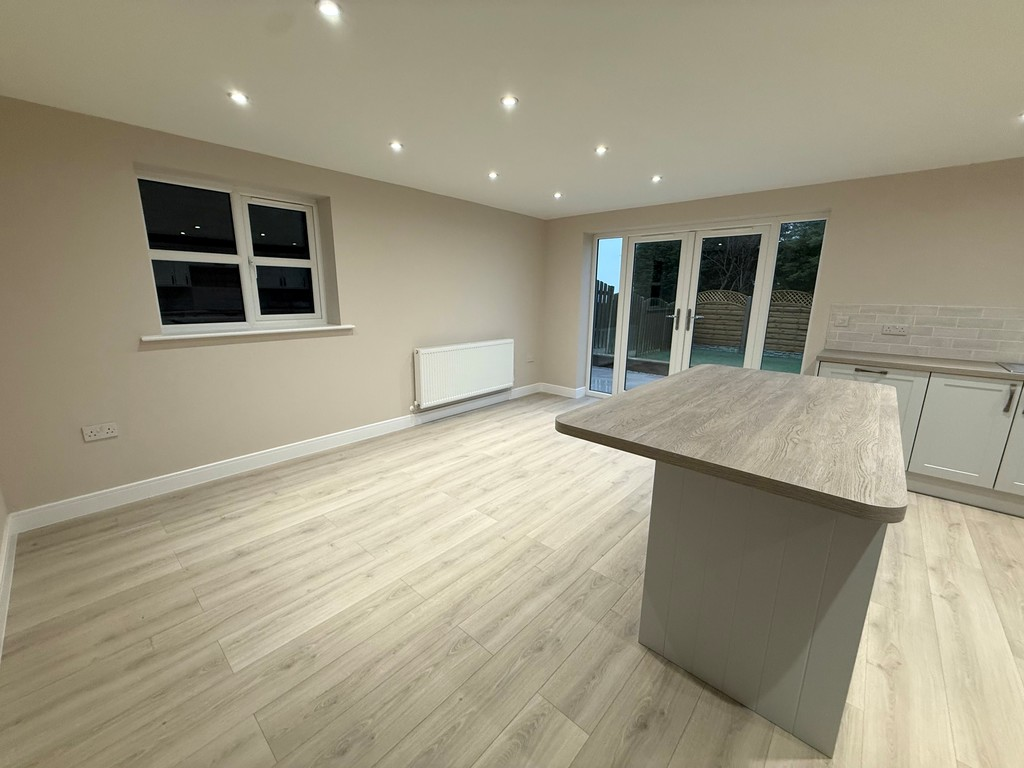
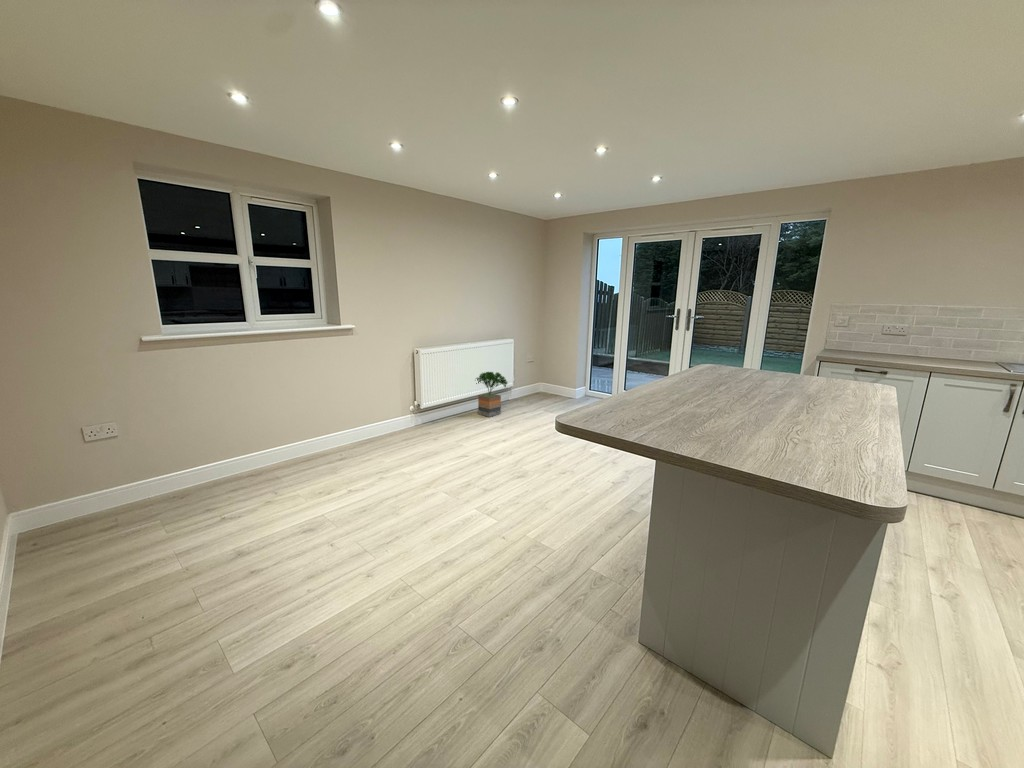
+ potted tree [475,370,509,418]
